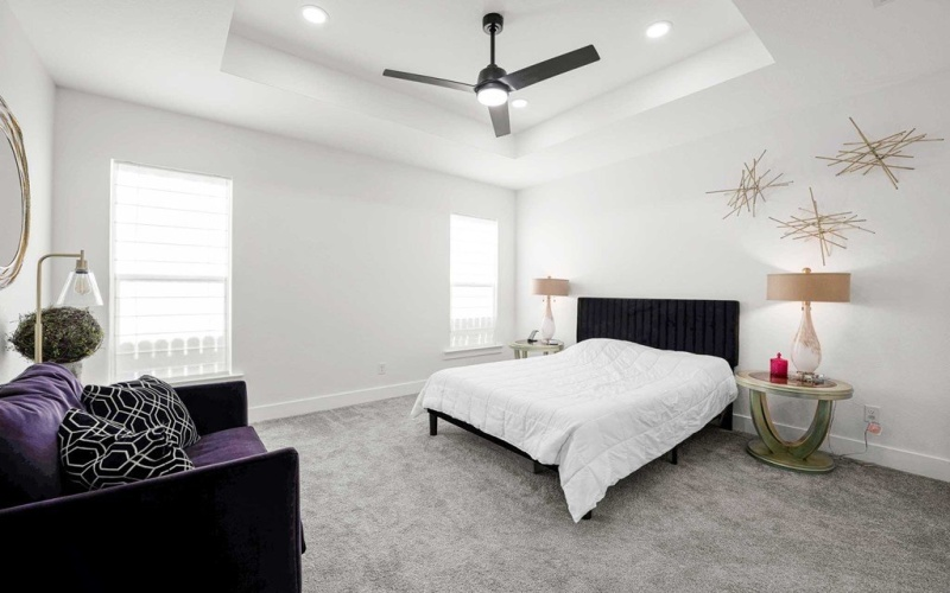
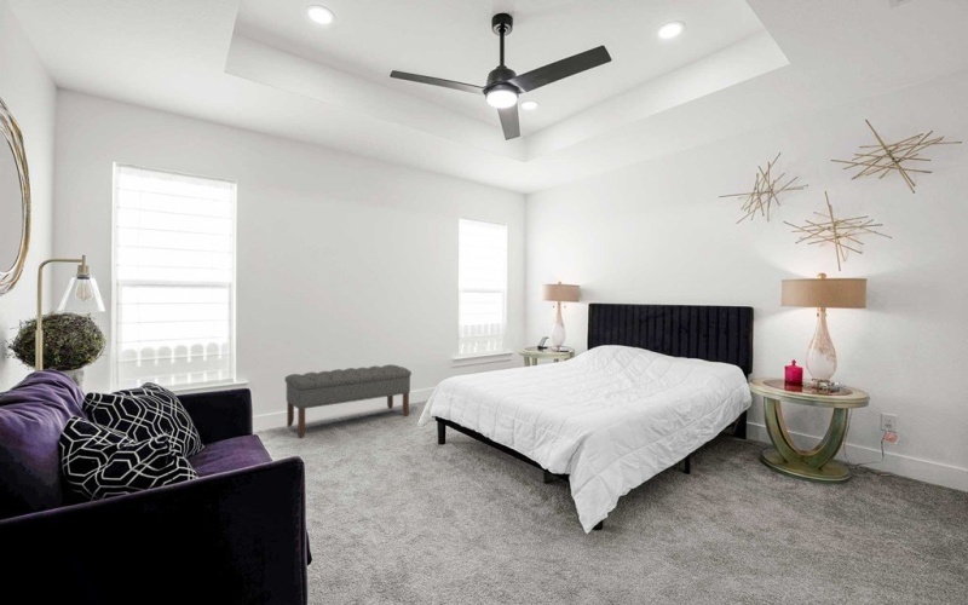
+ bench [283,363,413,438]
